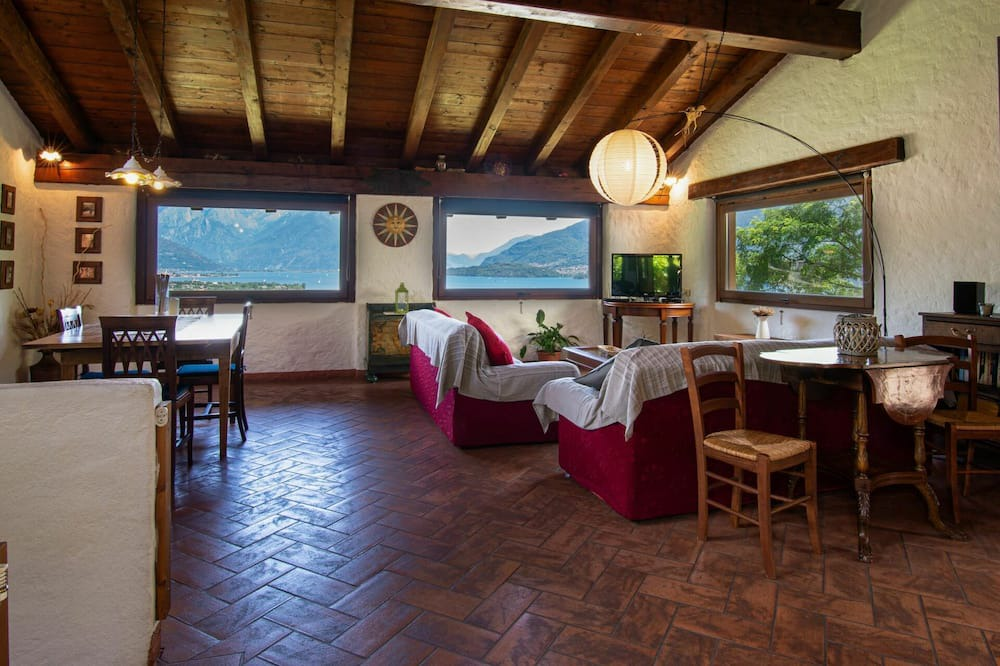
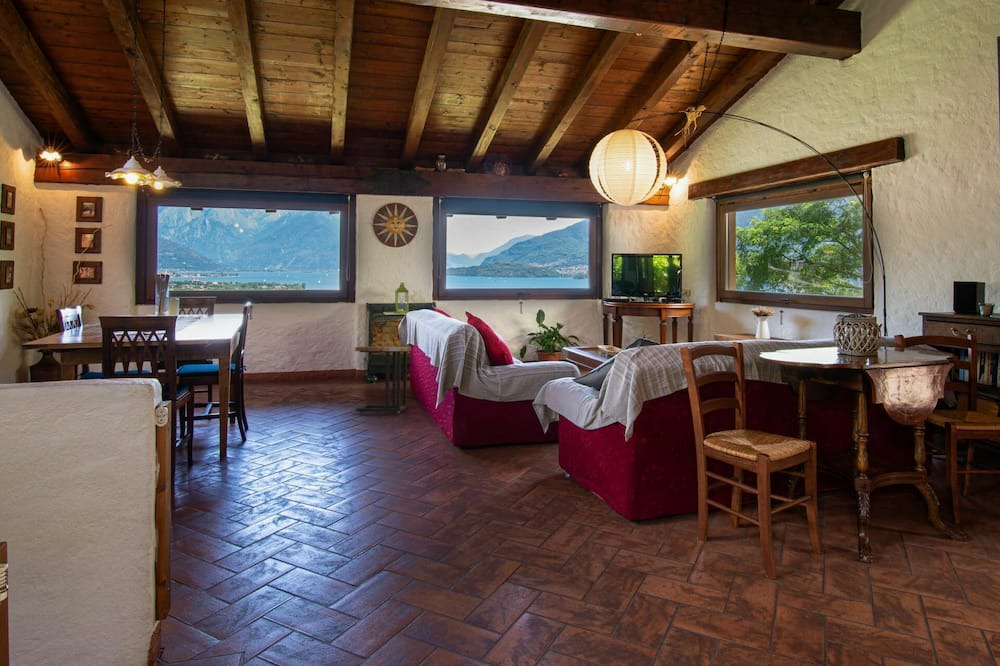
+ side table [354,346,412,413]
